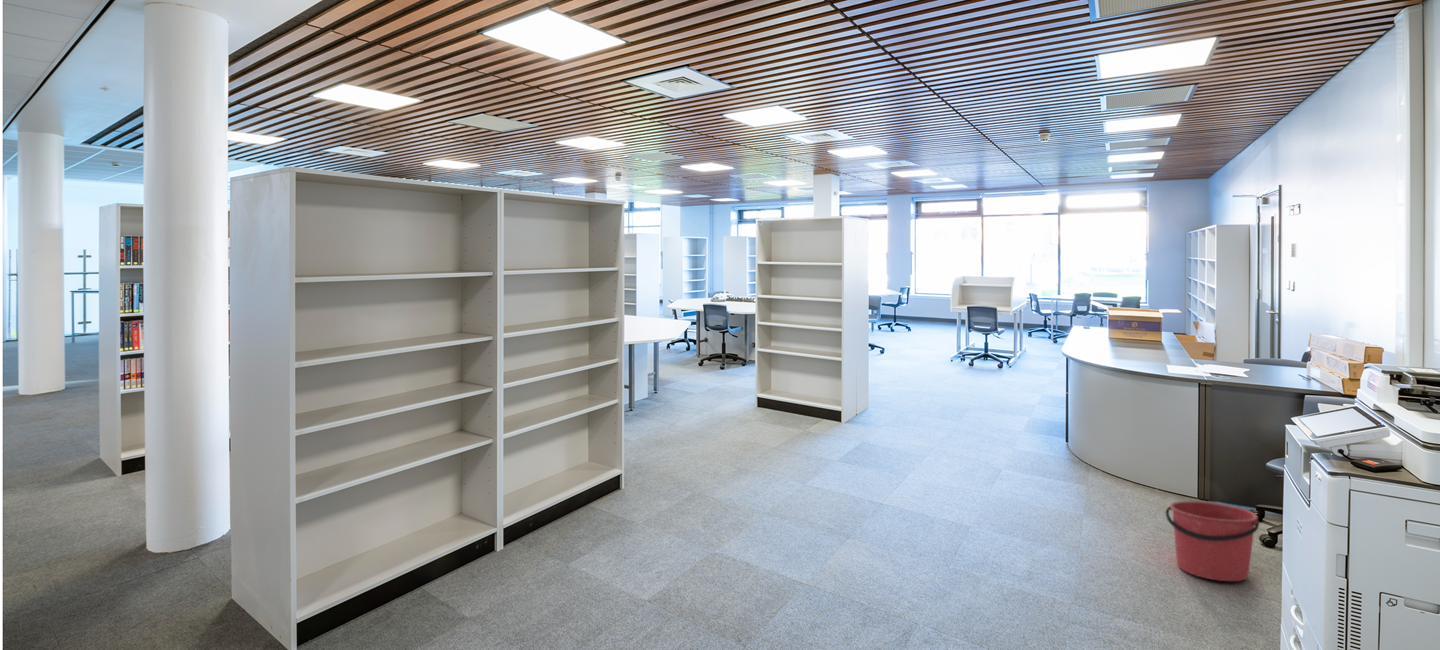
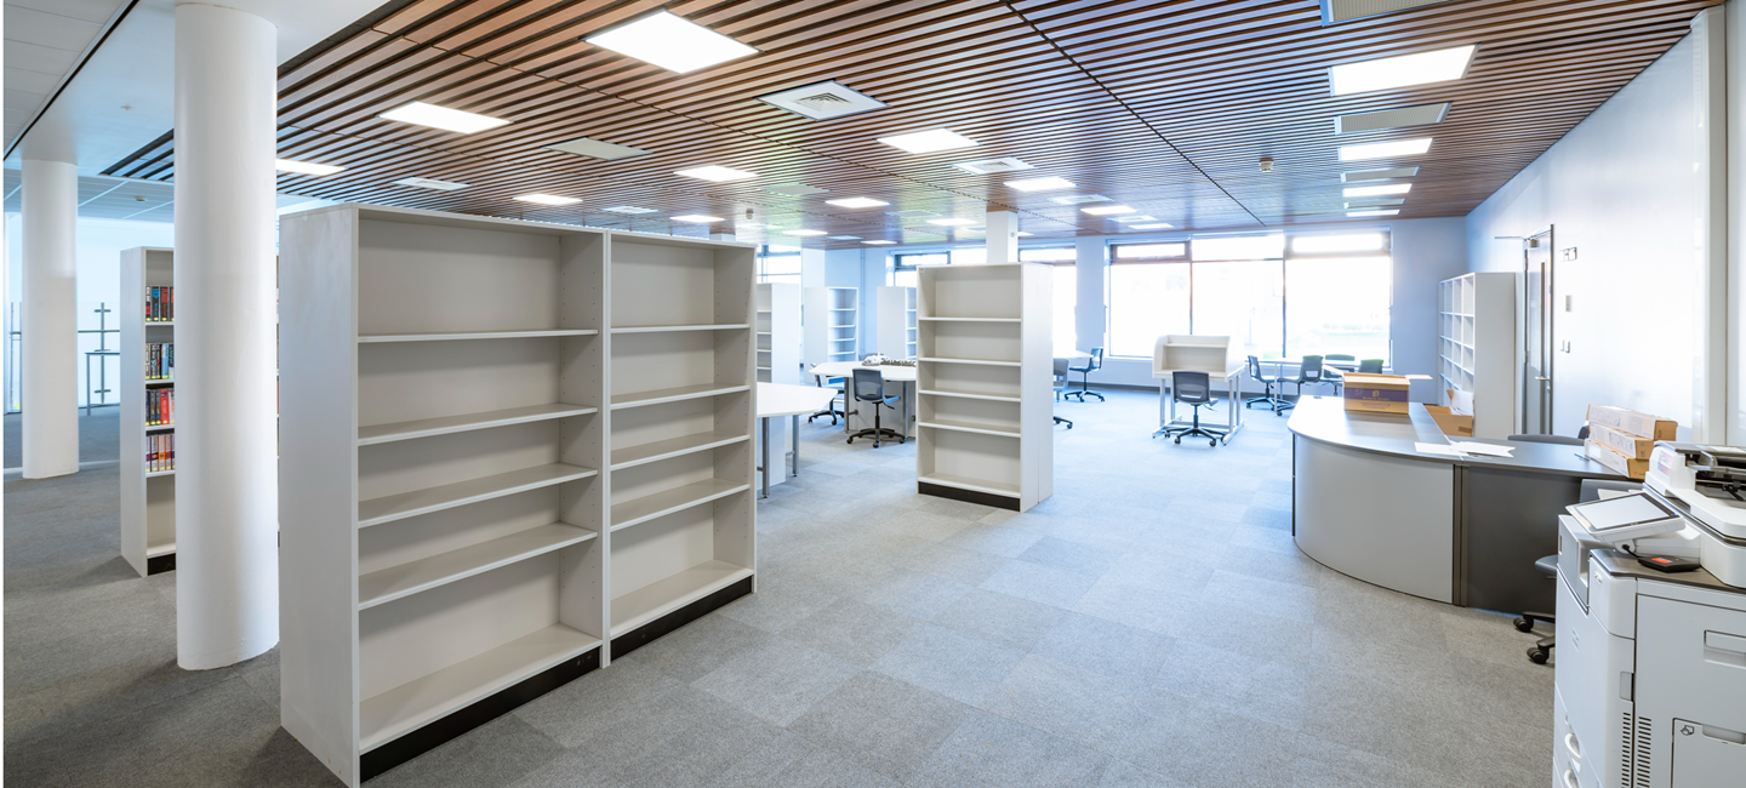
- bucket [1165,500,1261,582]
